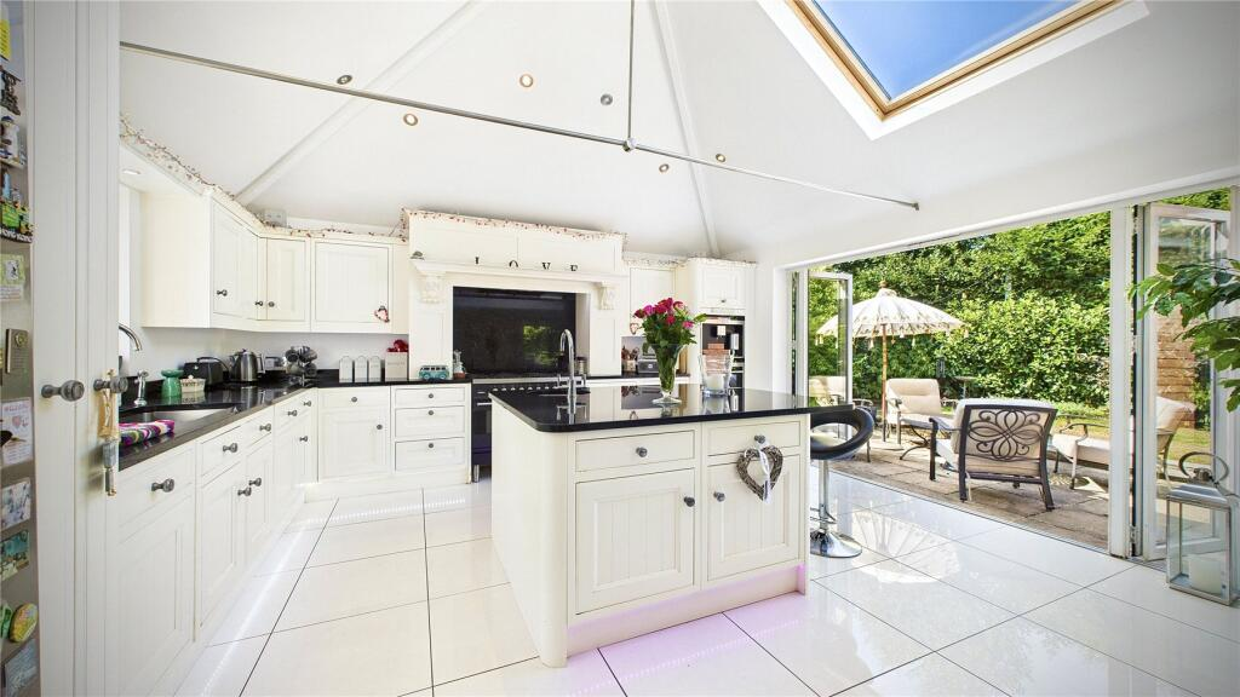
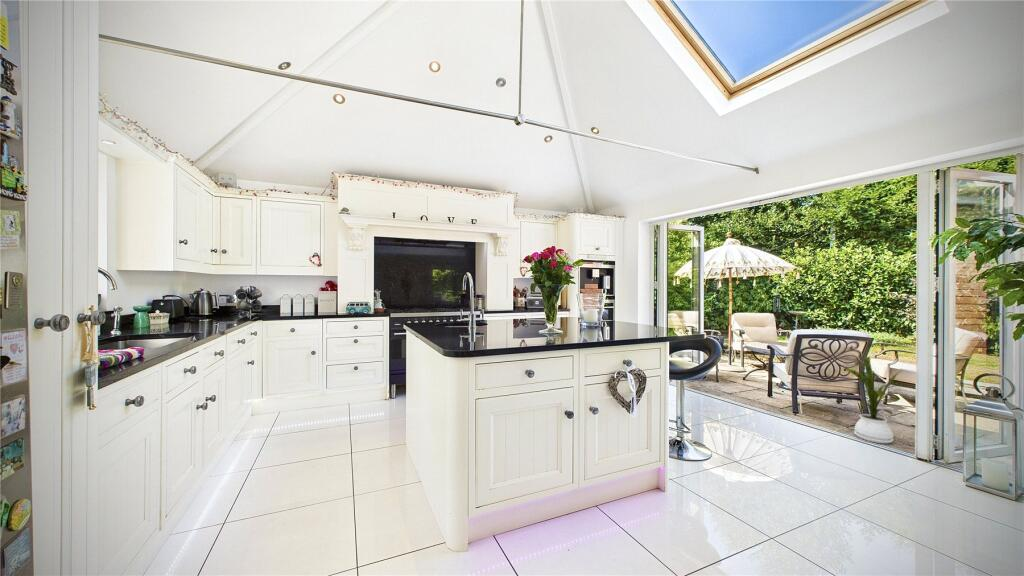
+ house plant [844,356,902,444]
